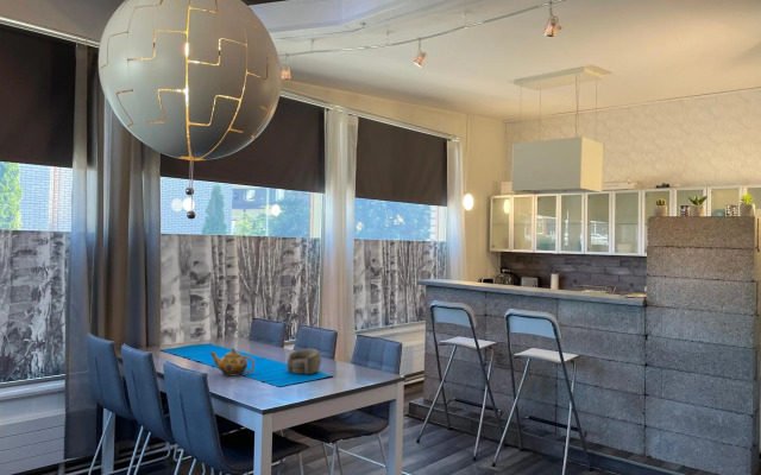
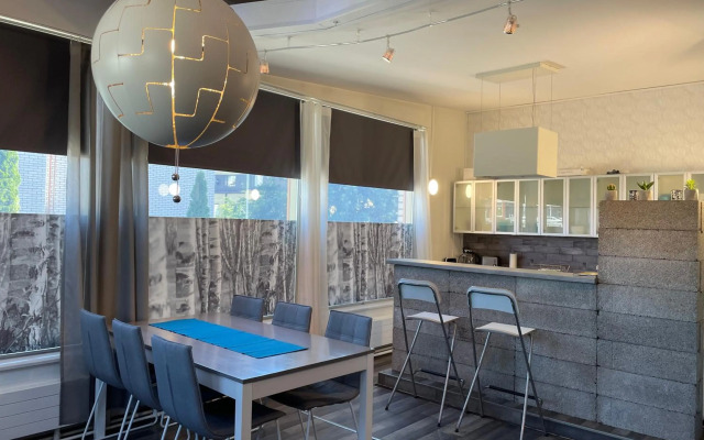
- decorative bowl [285,348,322,375]
- teapot [209,347,256,378]
